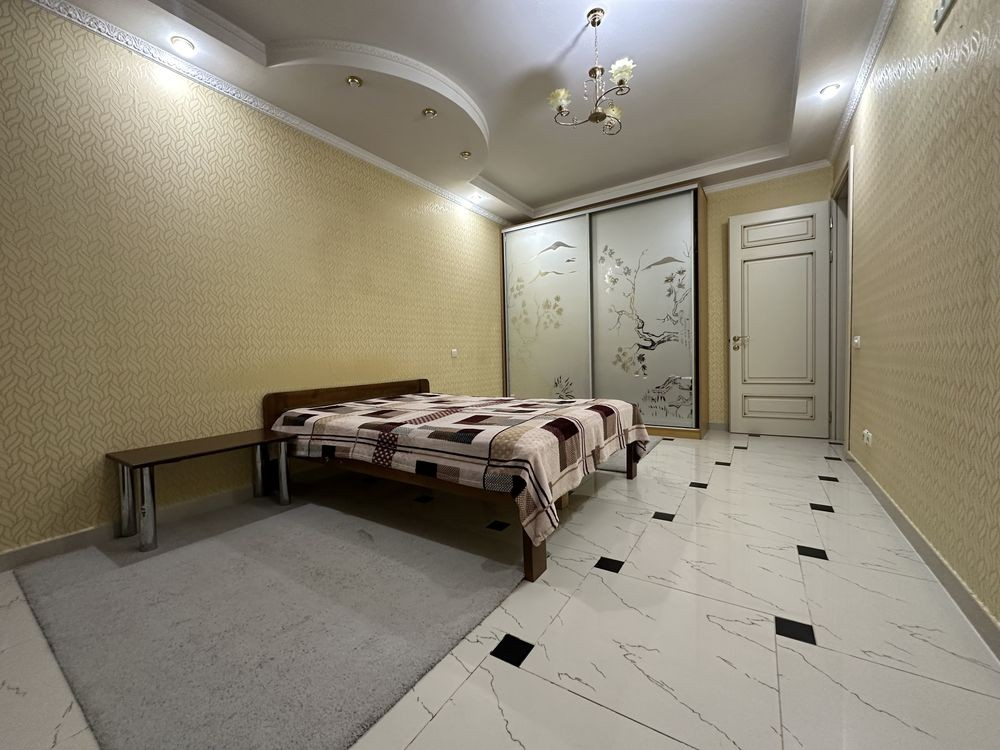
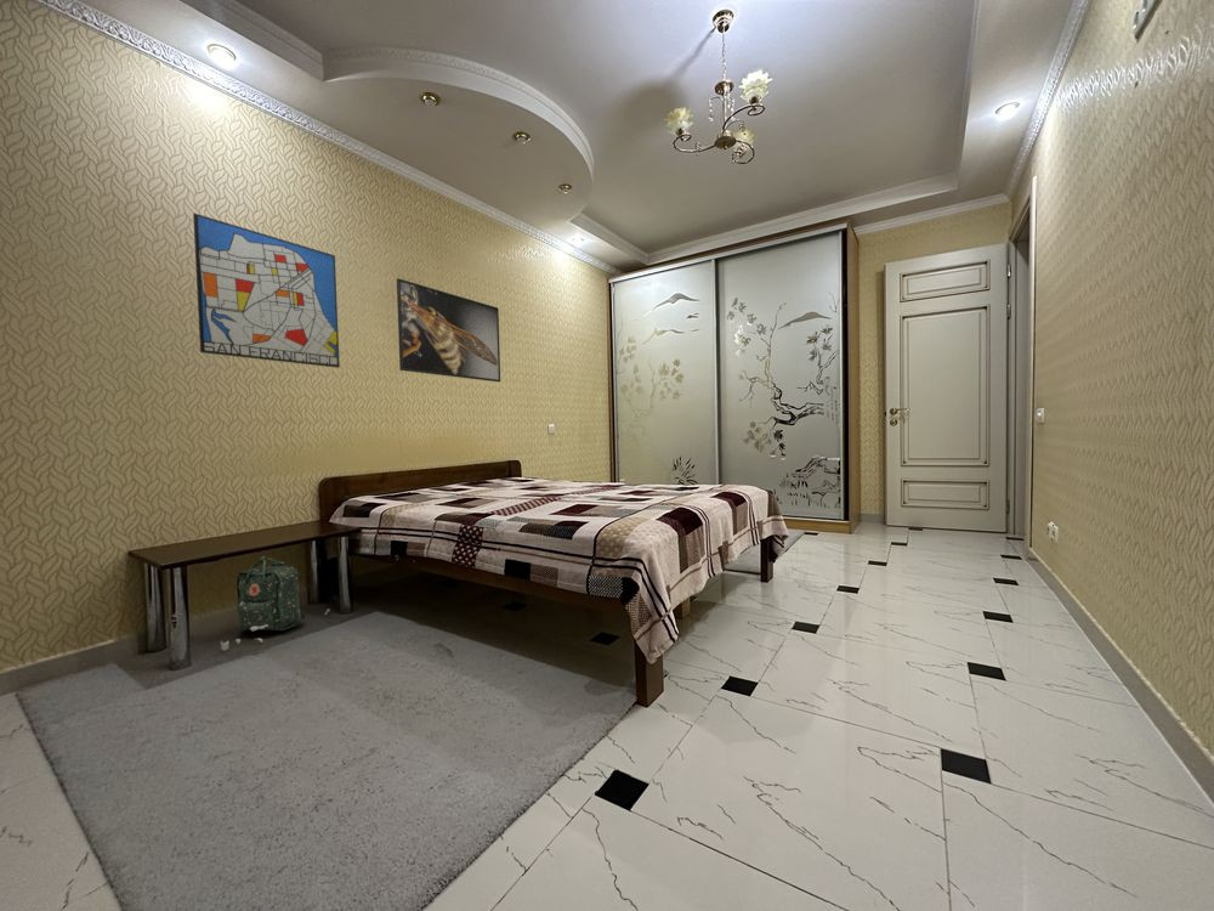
+ wall art [192,213,341,369]
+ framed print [396,277,501,383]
+ backpack [220,555,331,652]
